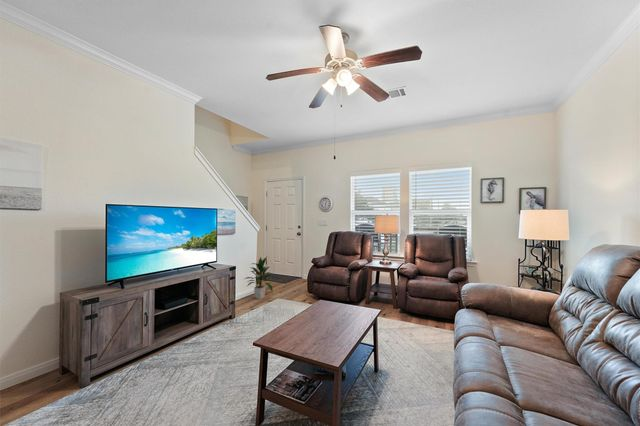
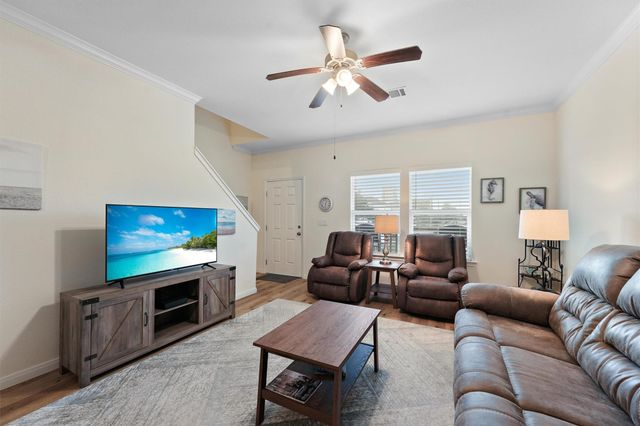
- indoor plant [244,256,274,300]
